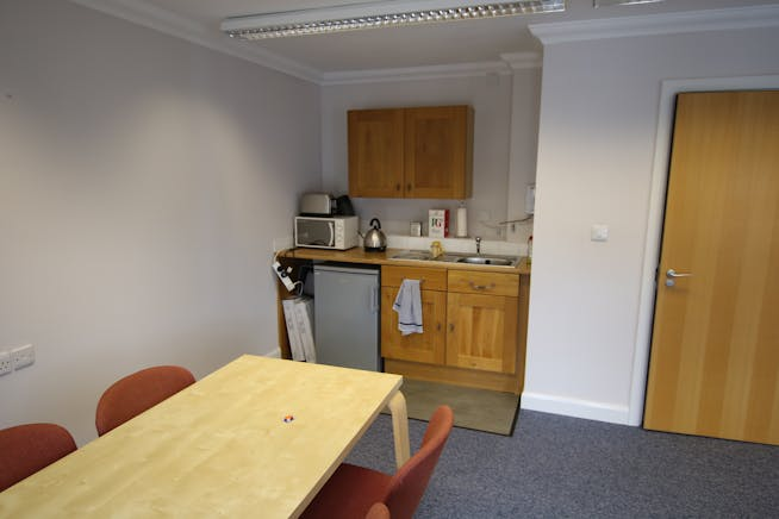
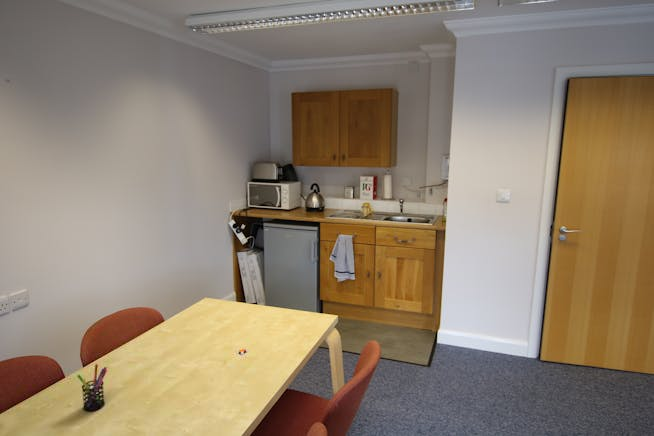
+ pen holder [76,363,108,412]
